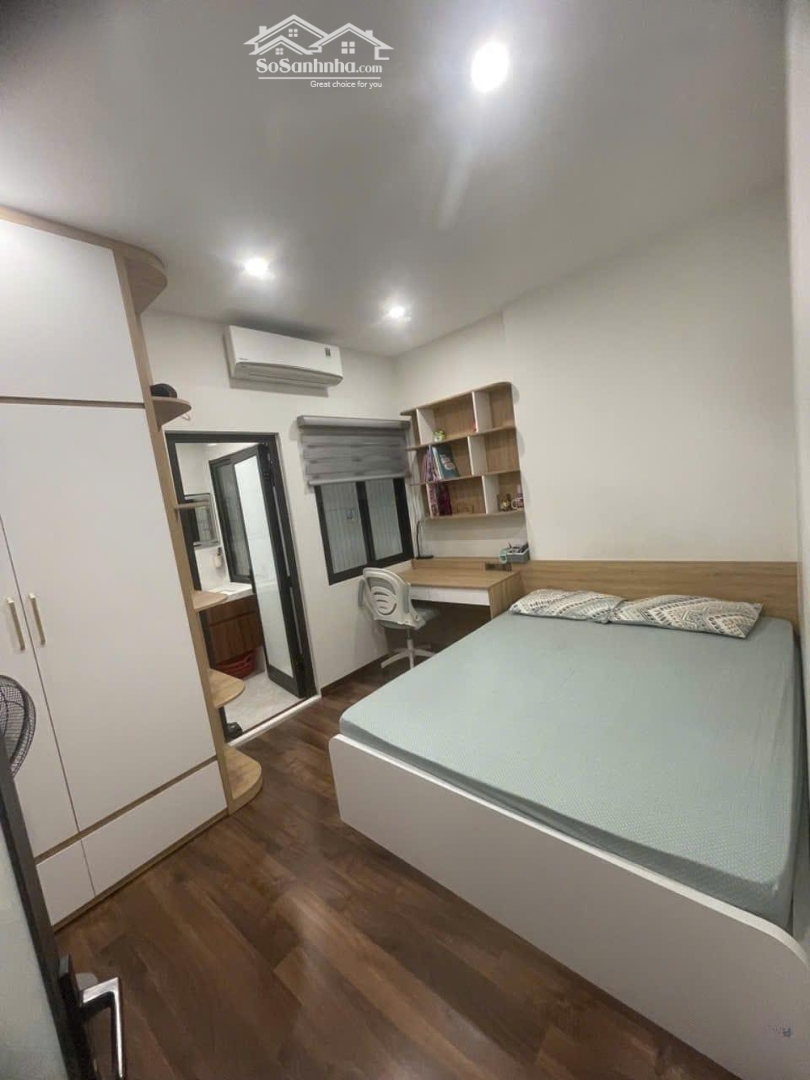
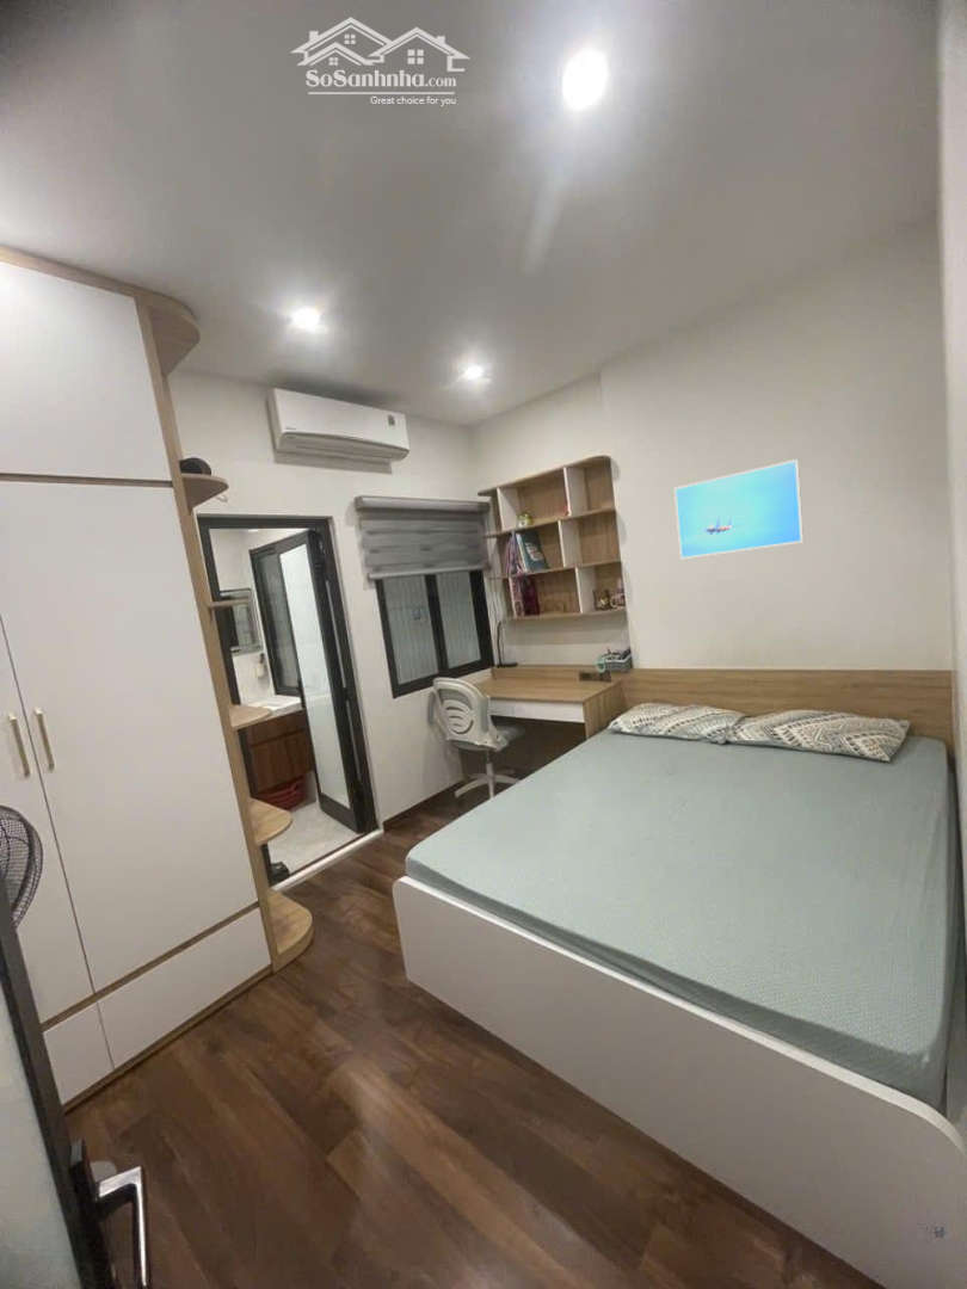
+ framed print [673,458,805,560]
